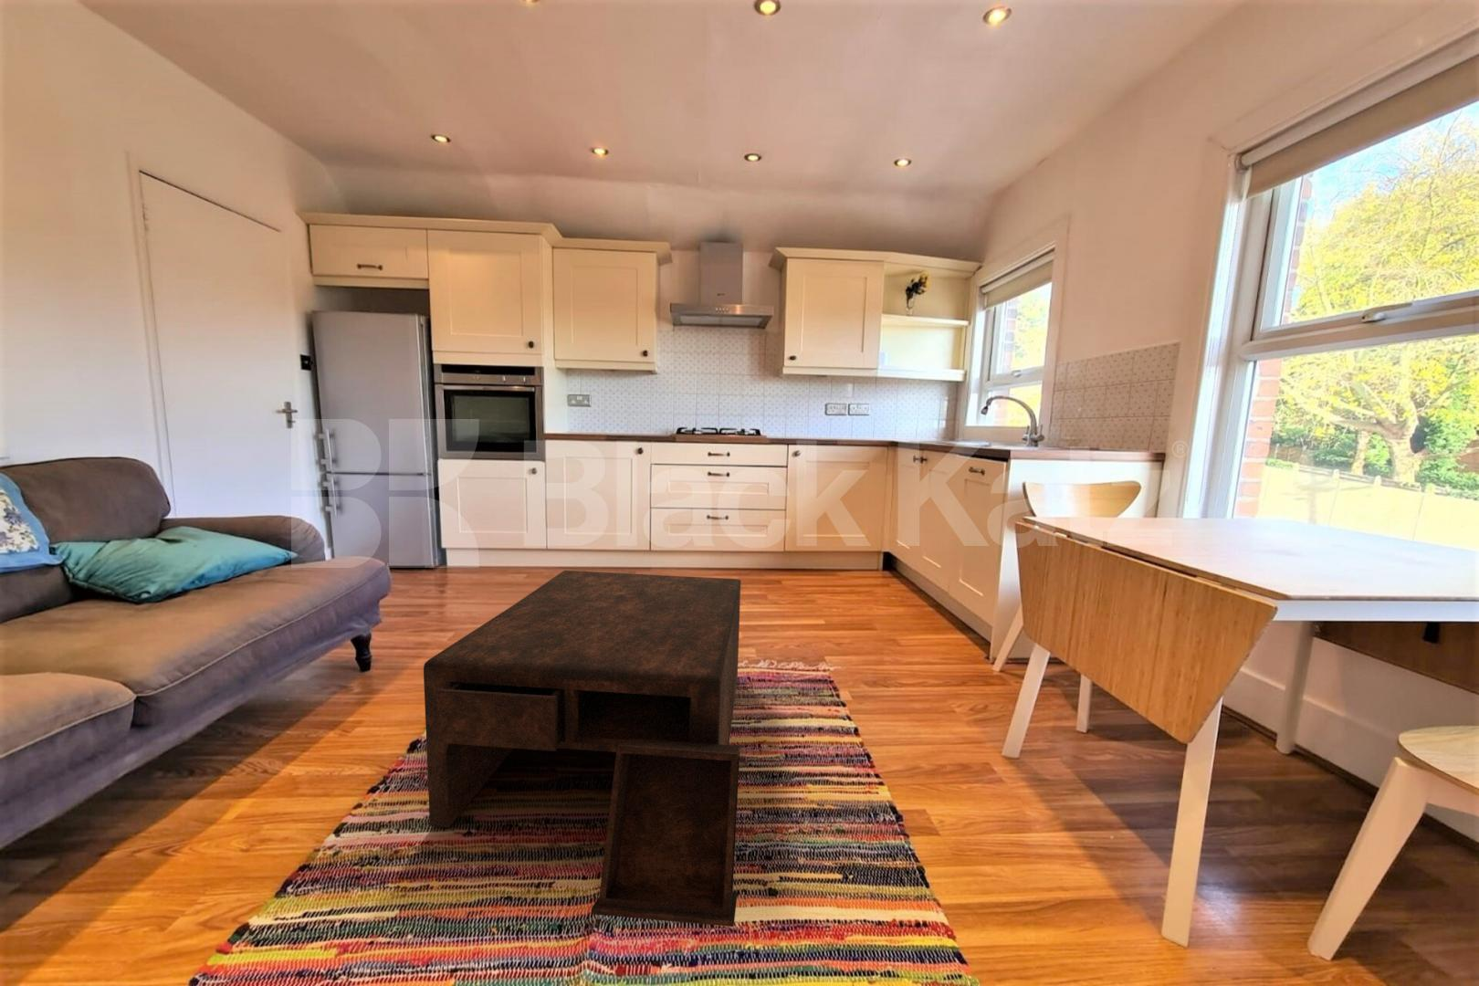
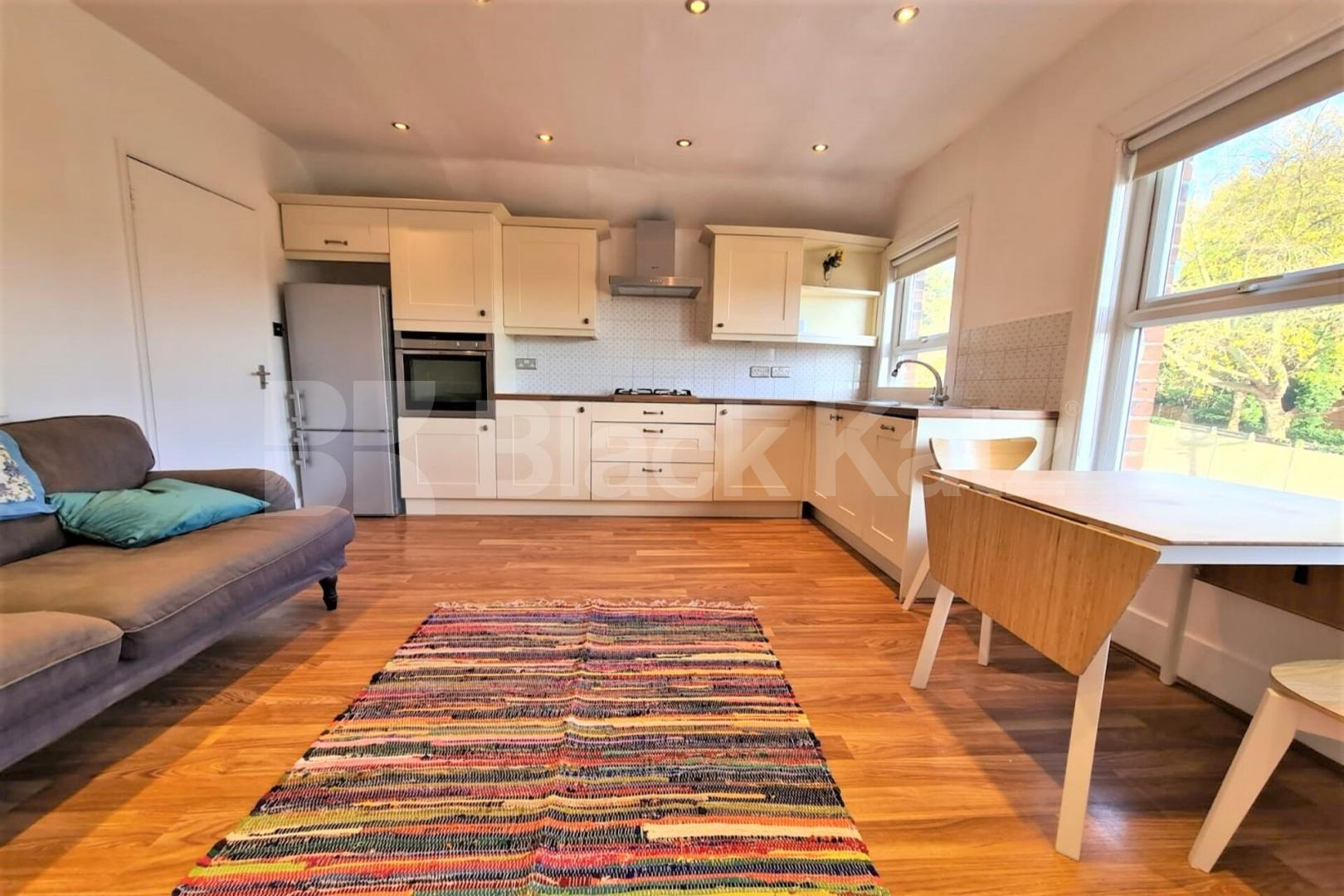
- coffee table [423,570,742,928]
